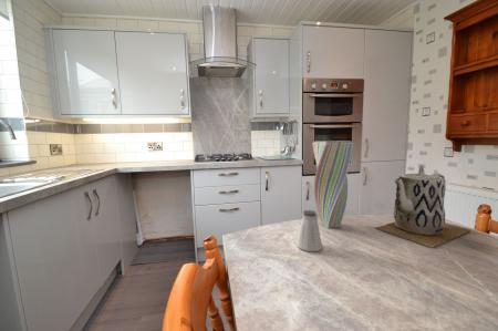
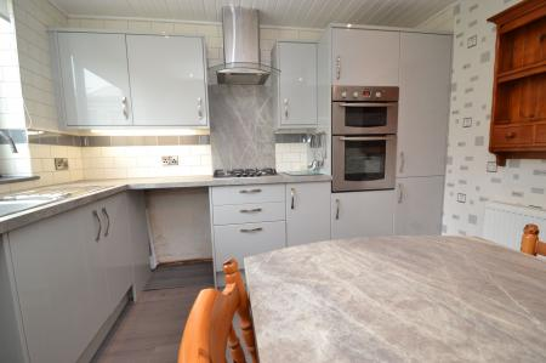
- vase [311,139,354,229]
- saltshaker [295,209,323,252]
- teapot [375,164,471,249]
